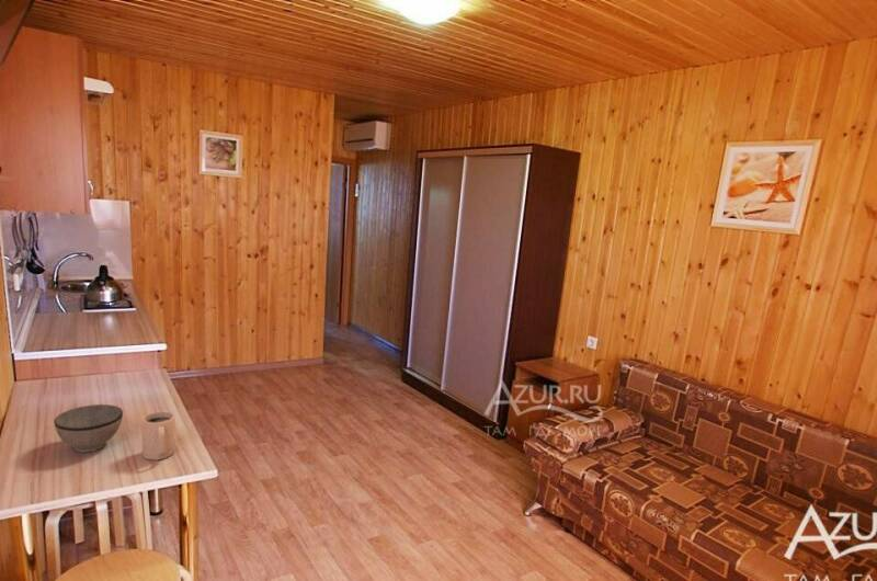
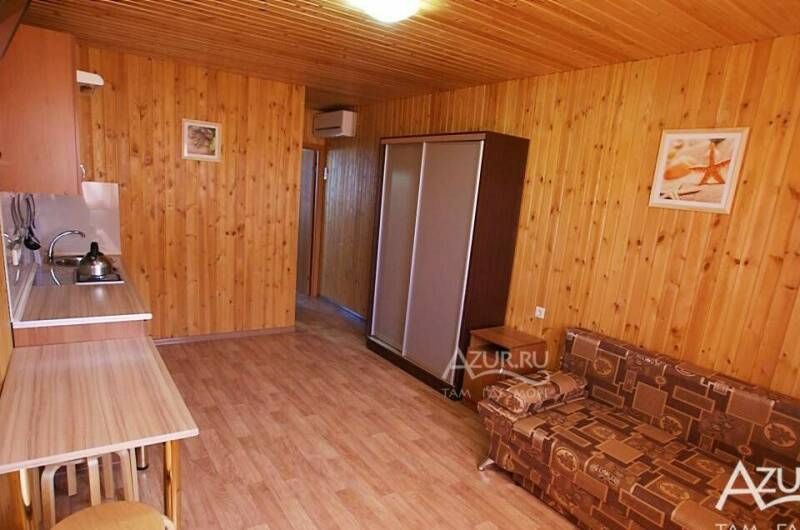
- mug [141,410,176,462]
- bowl [53,403,124,454]
